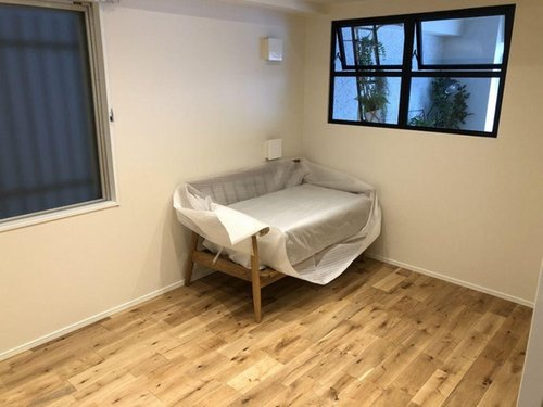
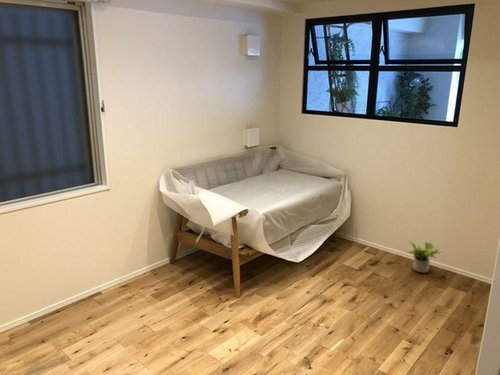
+ potted plant [407,240,442,274]
